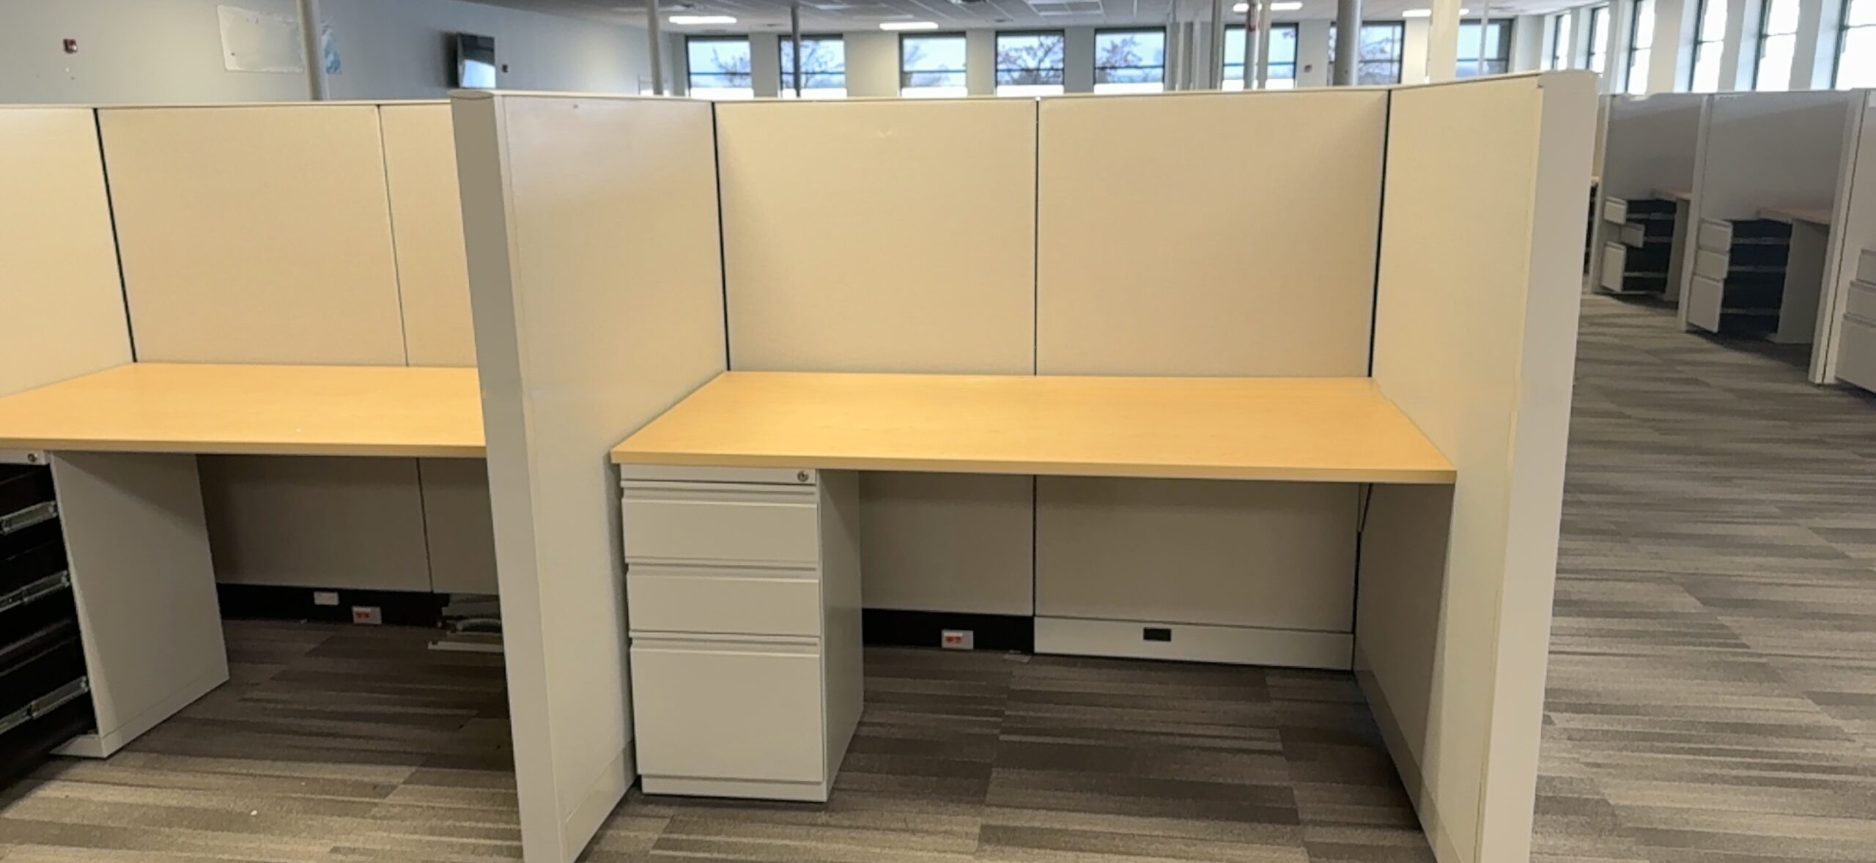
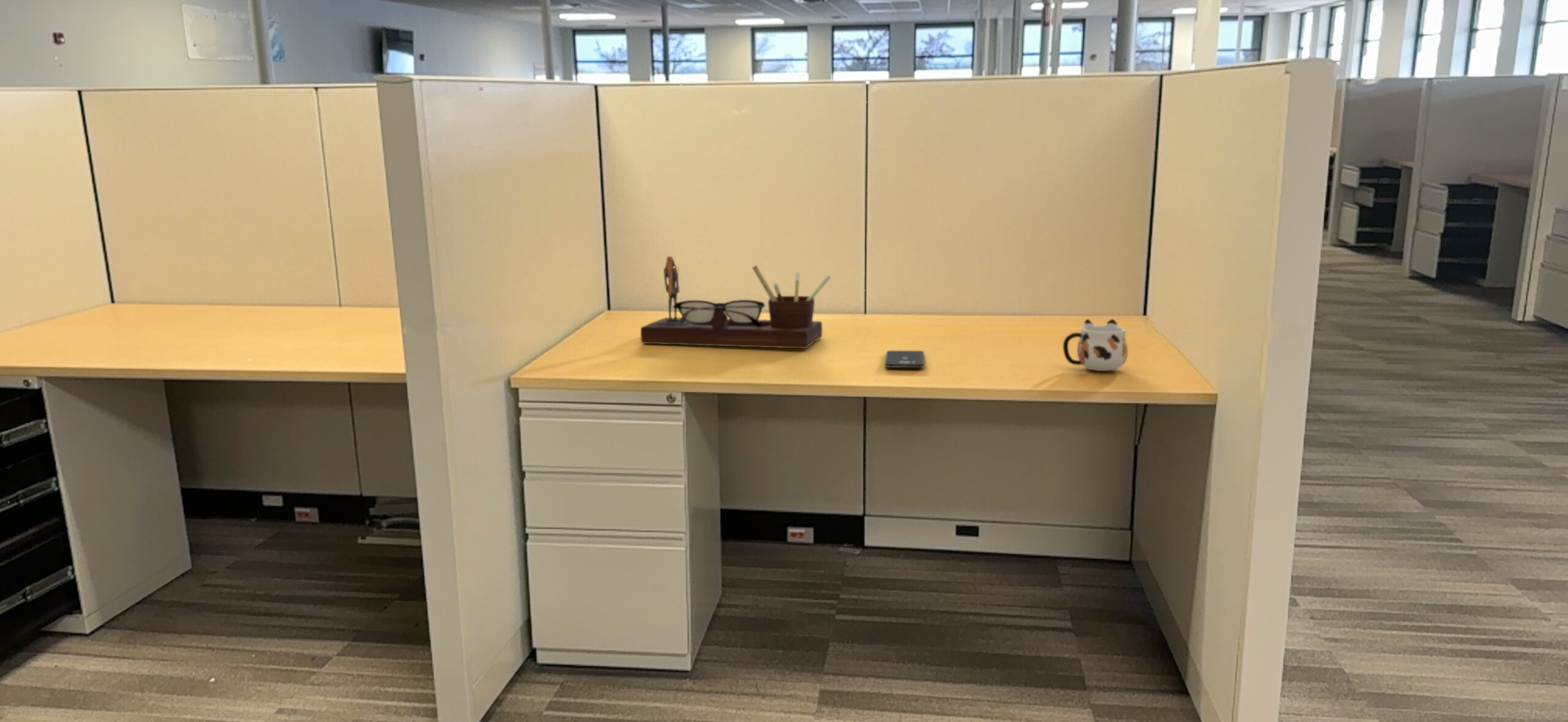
+ desk organizer [640,256,832,349]
+ mug [1062,318,1128,371]
+ smartphone [884,350,925,368]
